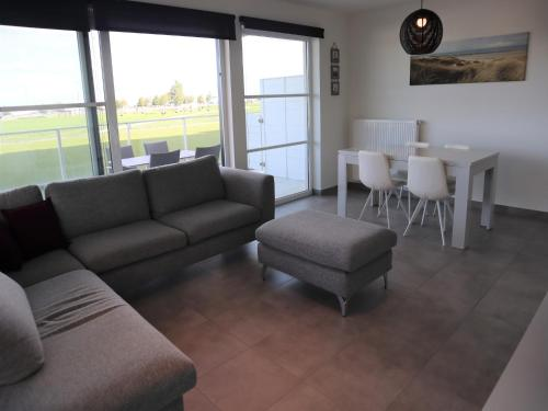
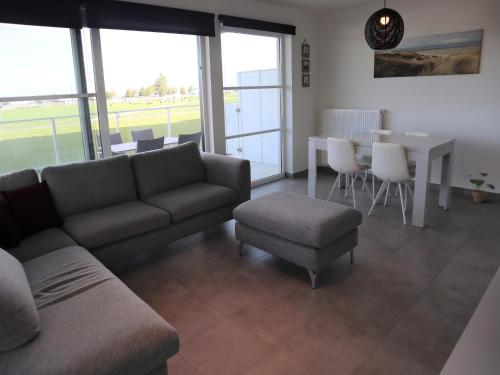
+ potted plant [464,172,496,203]
